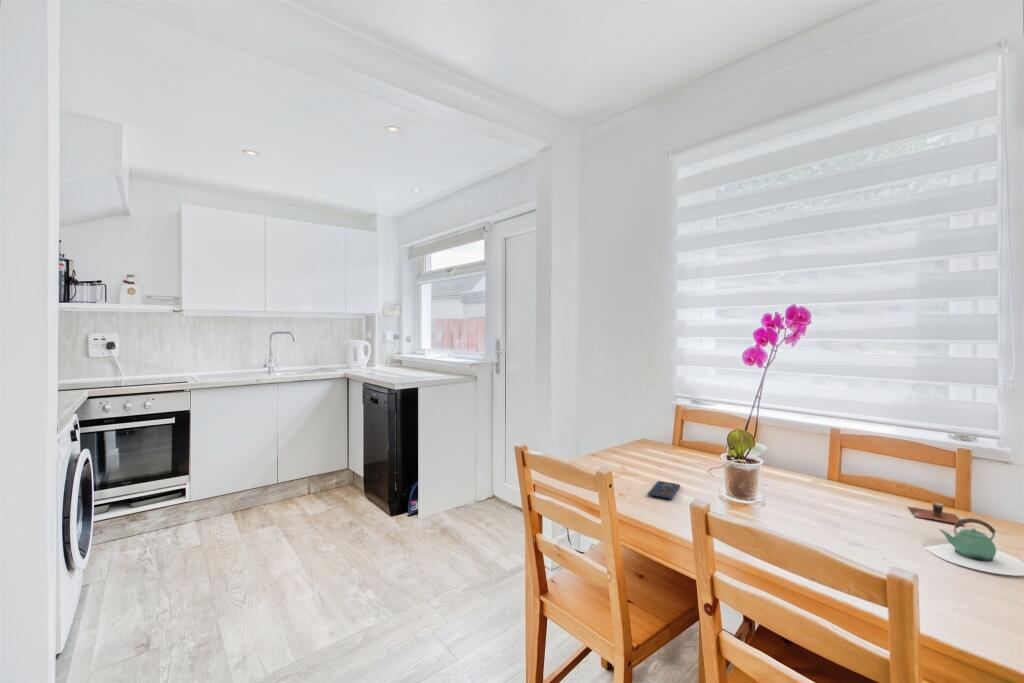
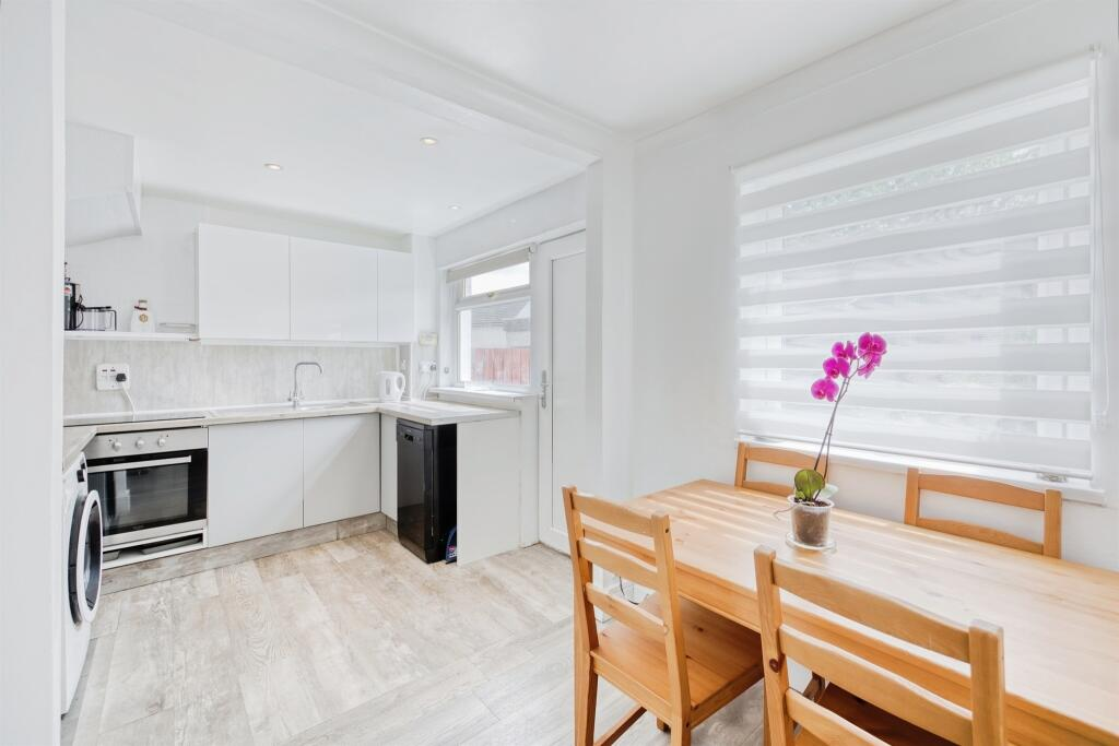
- cup [906,501,965,526]
- smartphone [647,480,681,500]
- teapot [924,517,1024,577]
